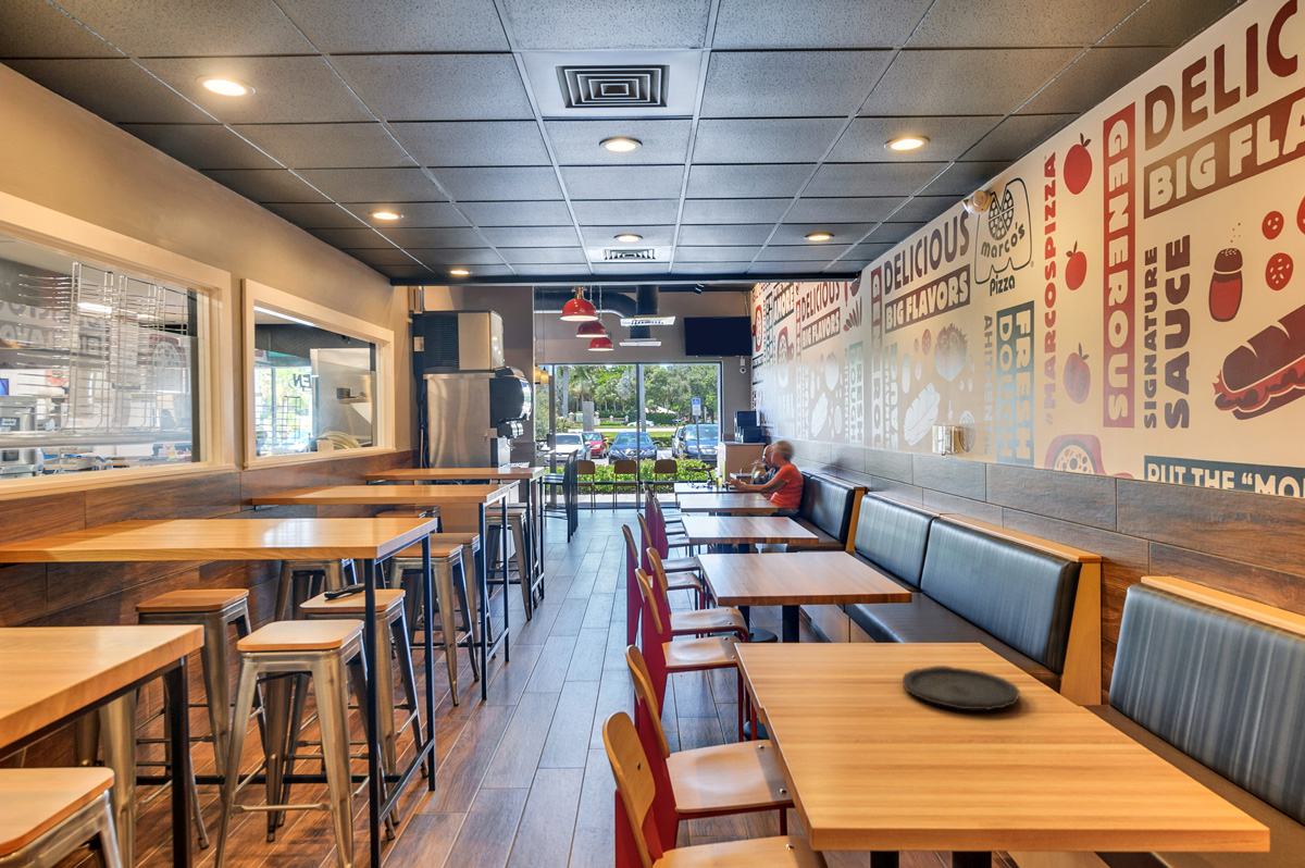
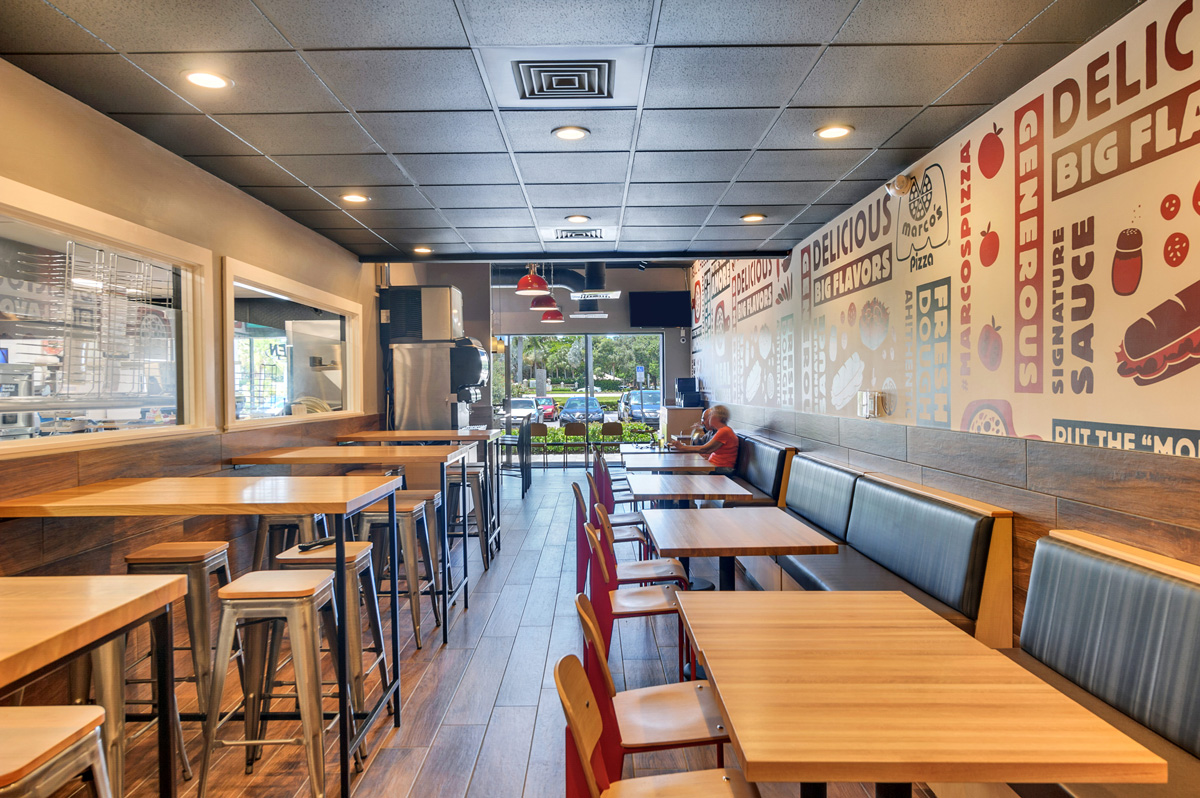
- plate [902,665,1020,711]
